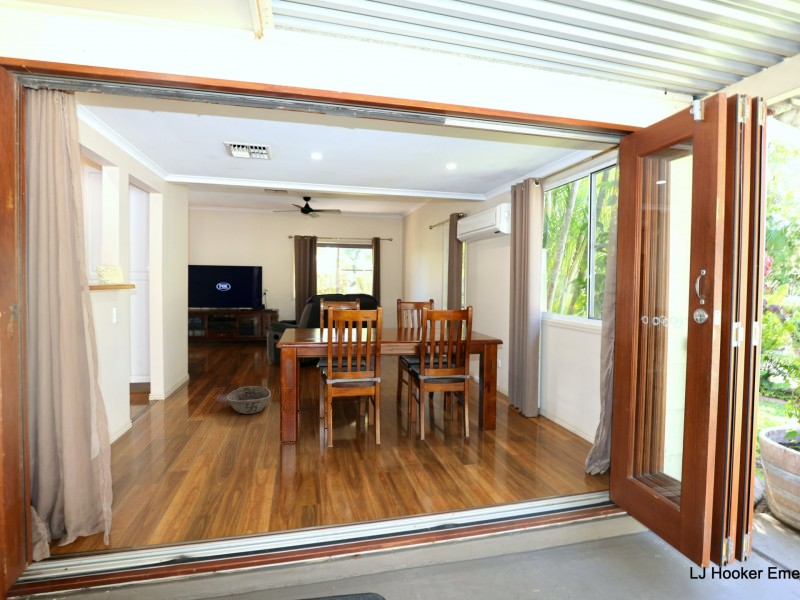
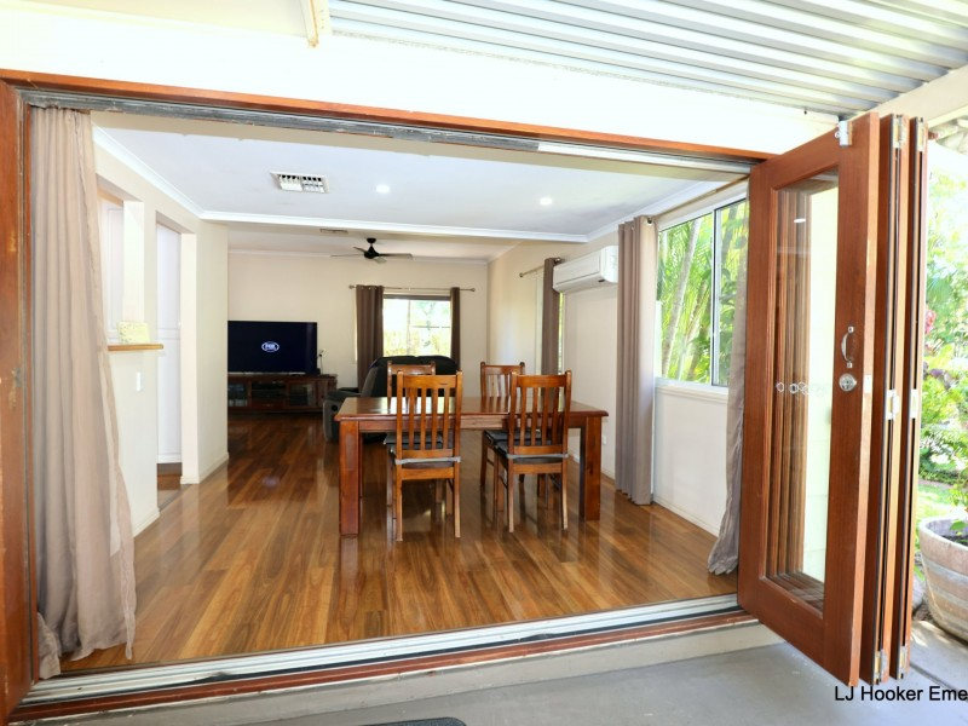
- basket [226,385,272,415]
